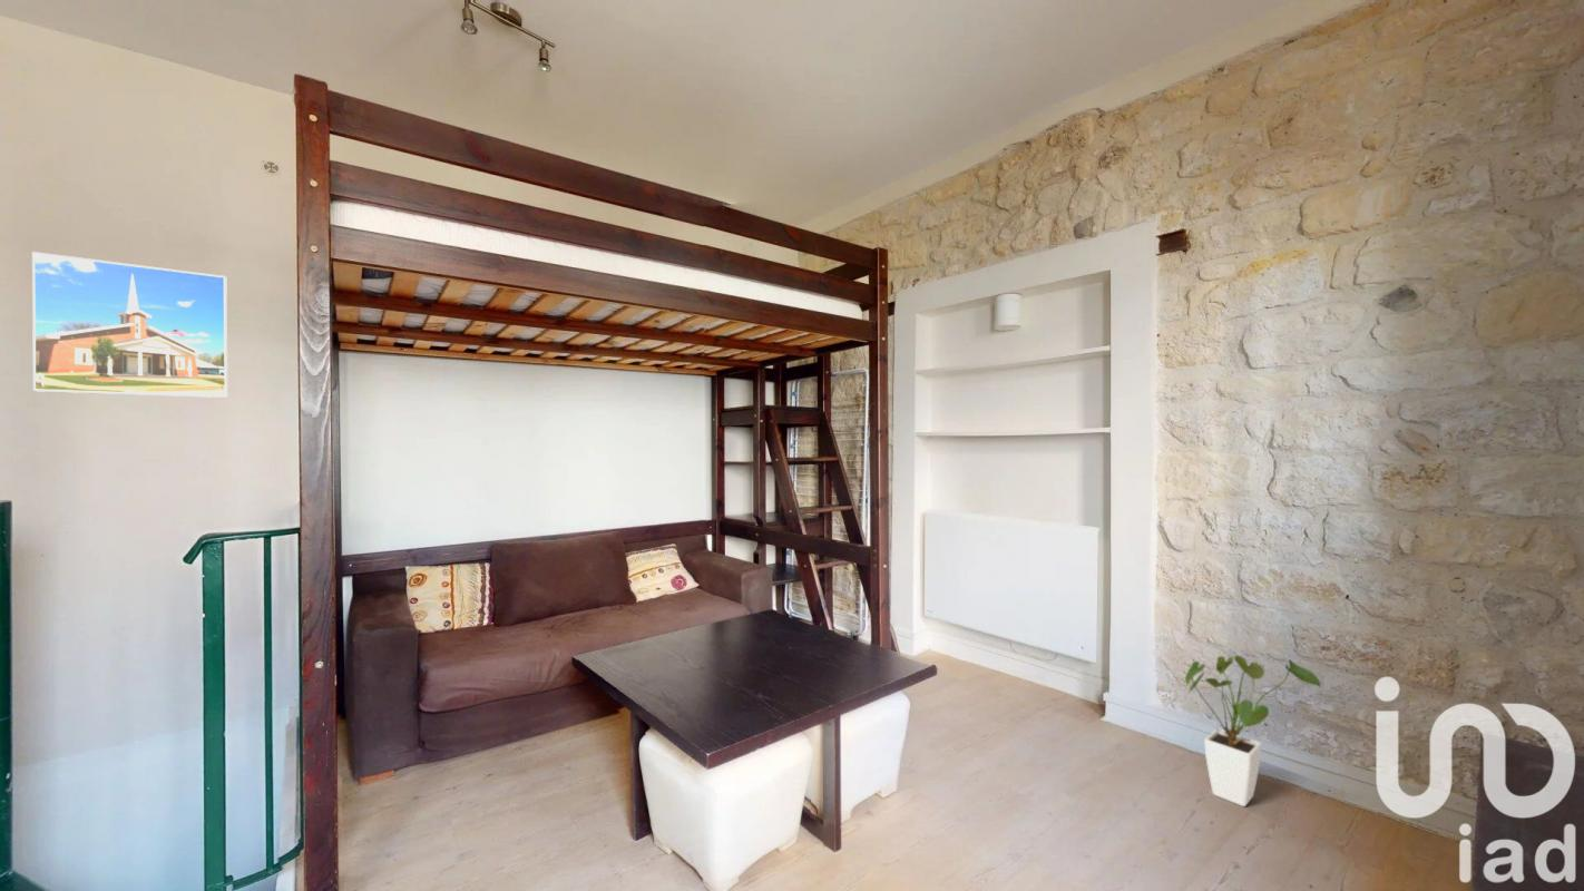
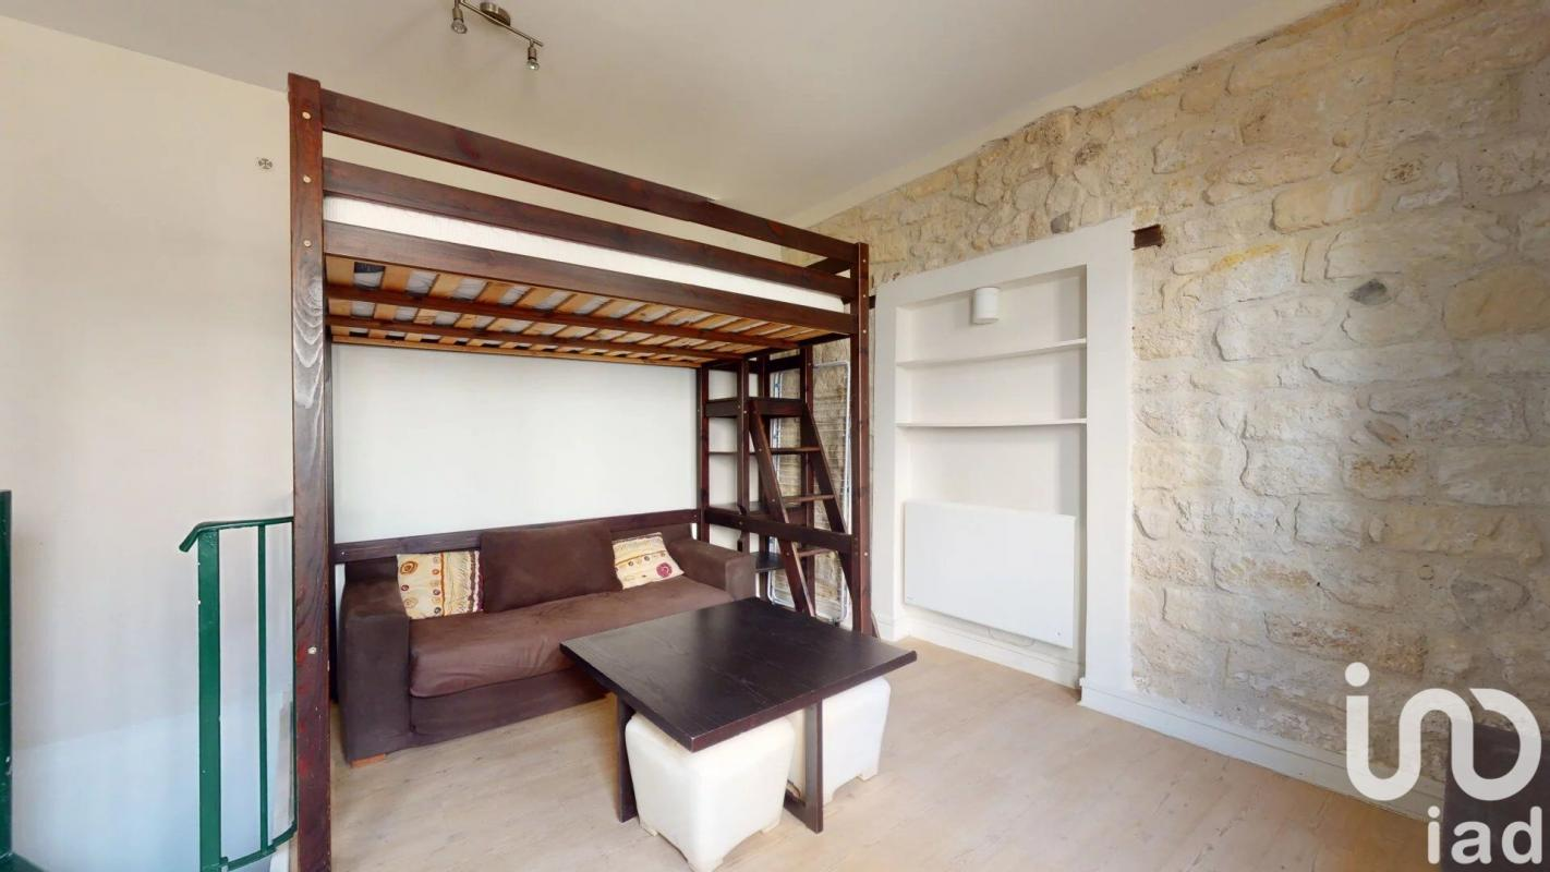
- house plant [1184,655,1323,807]
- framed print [31,251,228,399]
